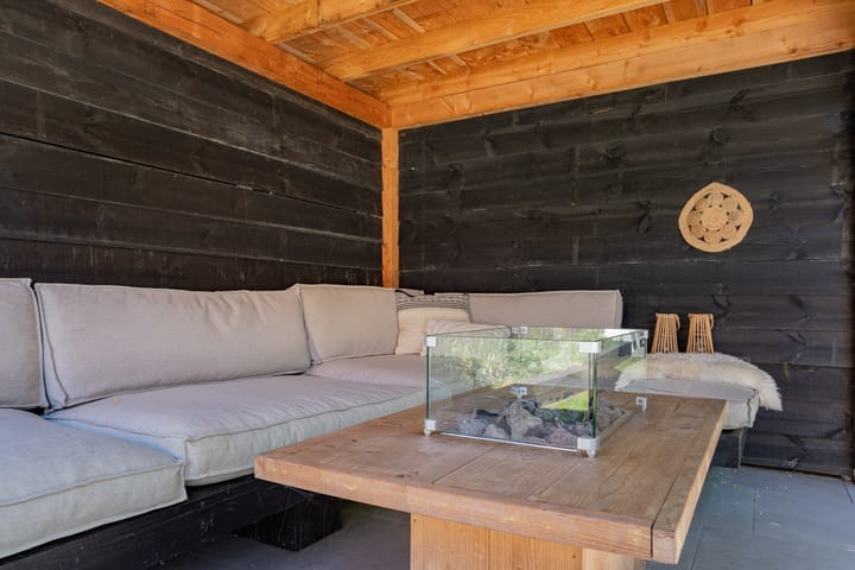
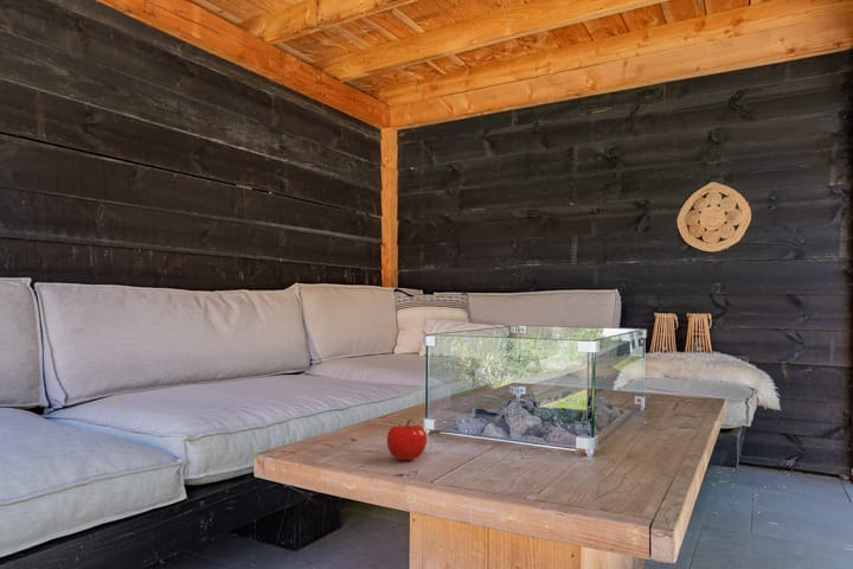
+ apple [386,418,428,461]
